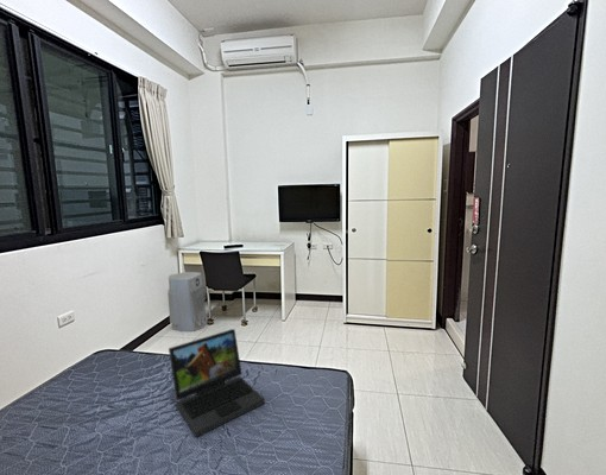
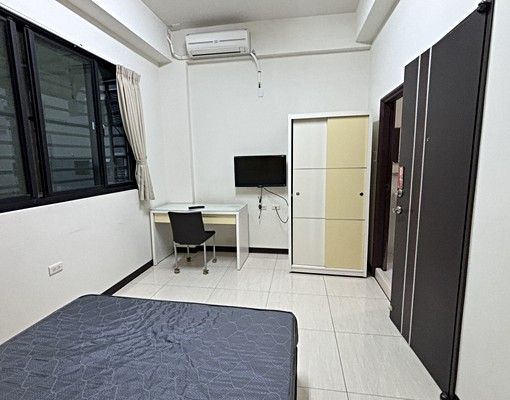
- laptop [168,328,266,438]
- air purifier [166,271,209,332]
